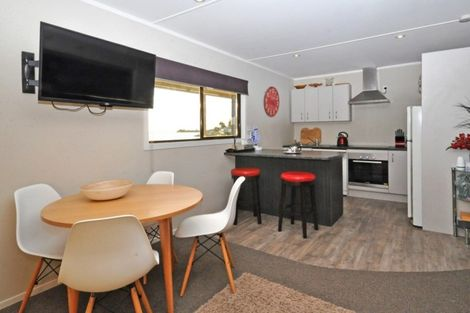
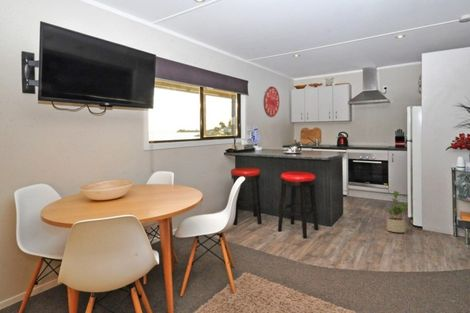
+ potted plant [386,190,409,233]
